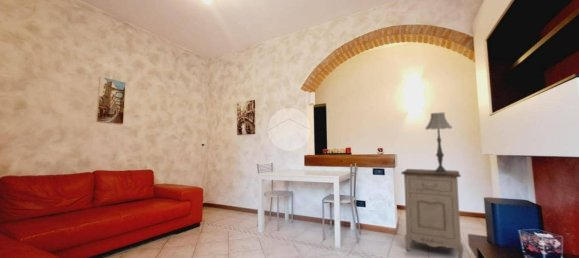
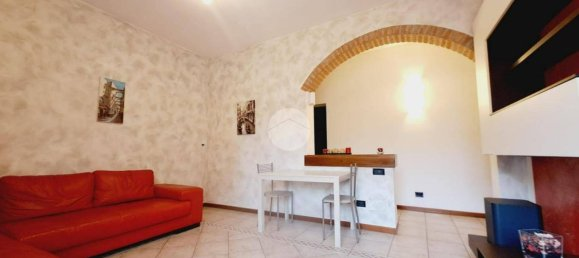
- nightstand [400,168,465,258]
- table lamp [424,111,453,173]
